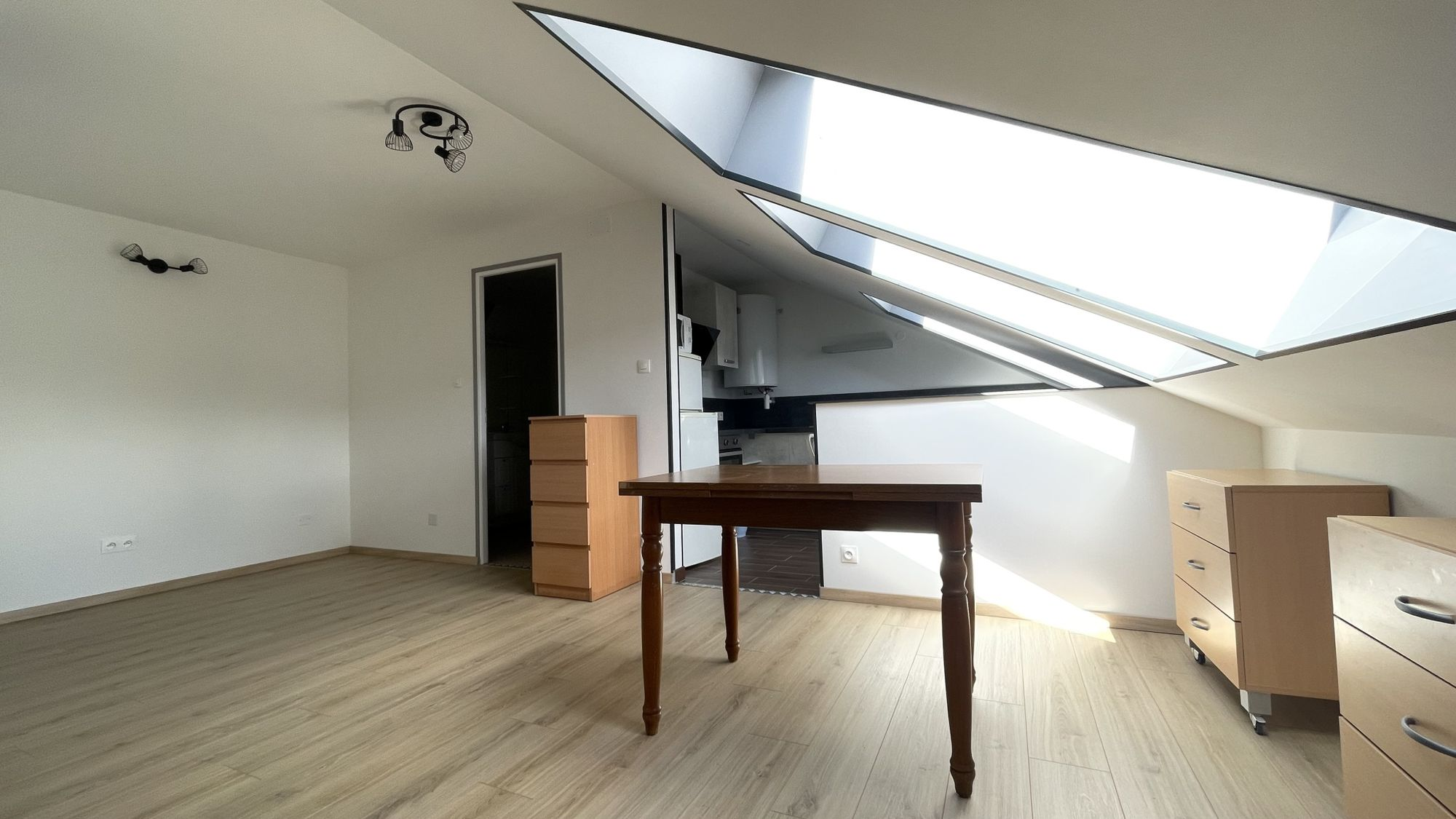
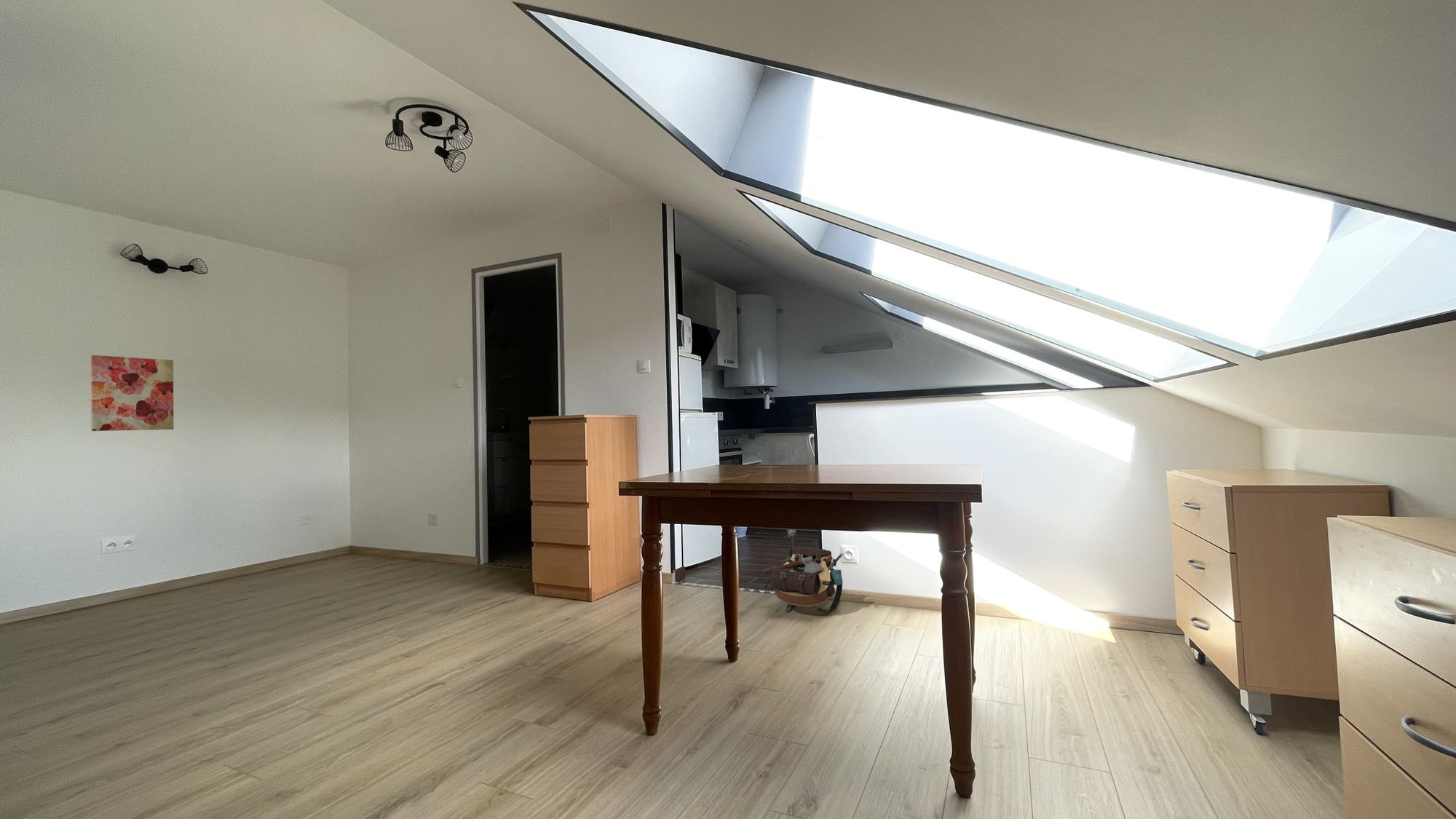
+ wall art [90,355,175,432]
+ backpack [762,529,843,613]
